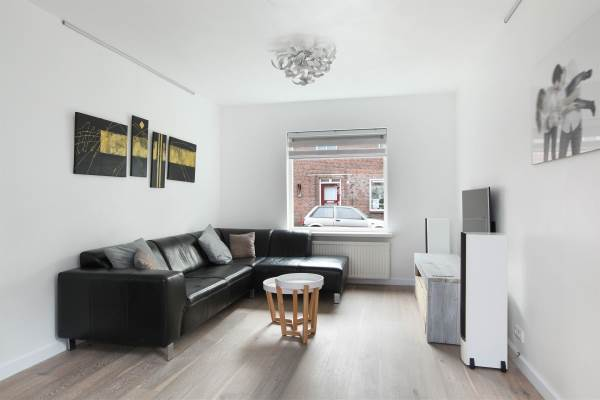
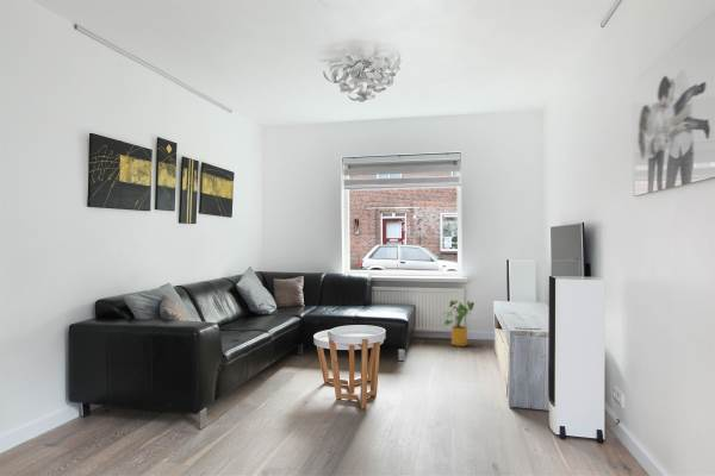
+ house plant [442,299,475,347]
